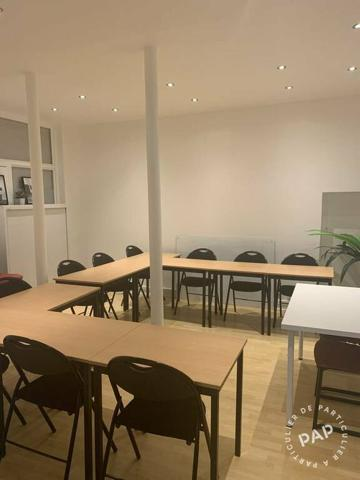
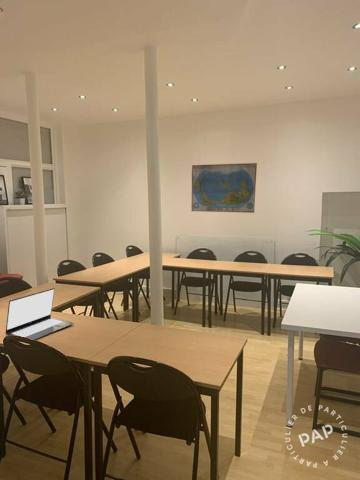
+ laptop [4,287,75,341]
+ world map [191,162,258,214]
